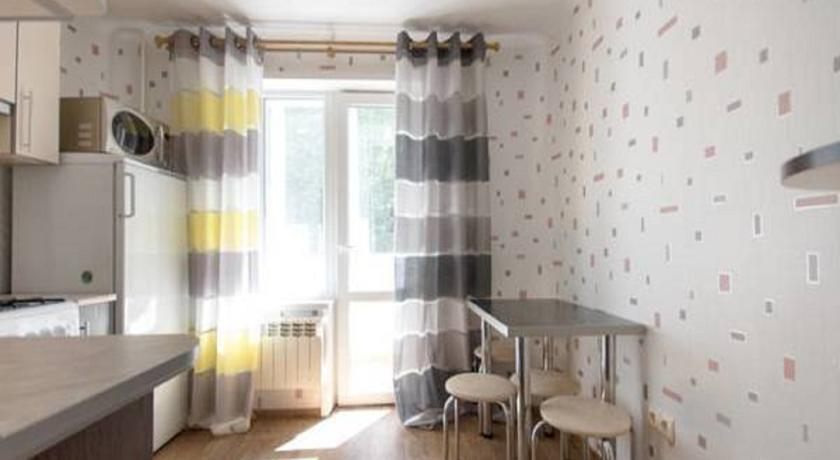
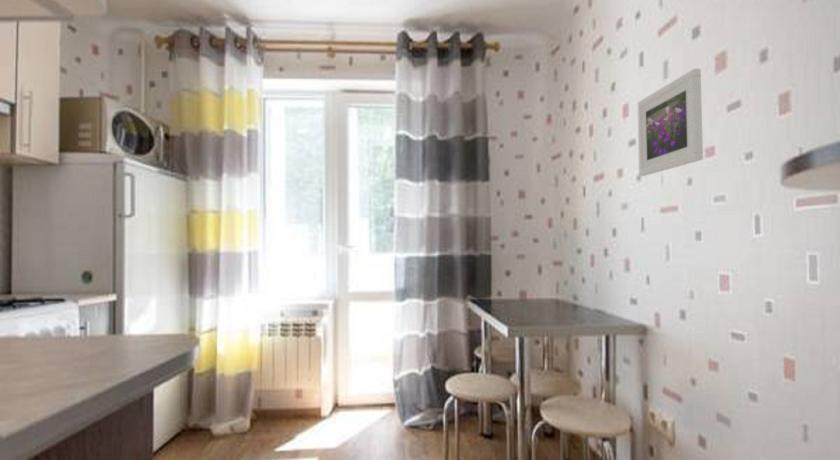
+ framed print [636,68,704,177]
